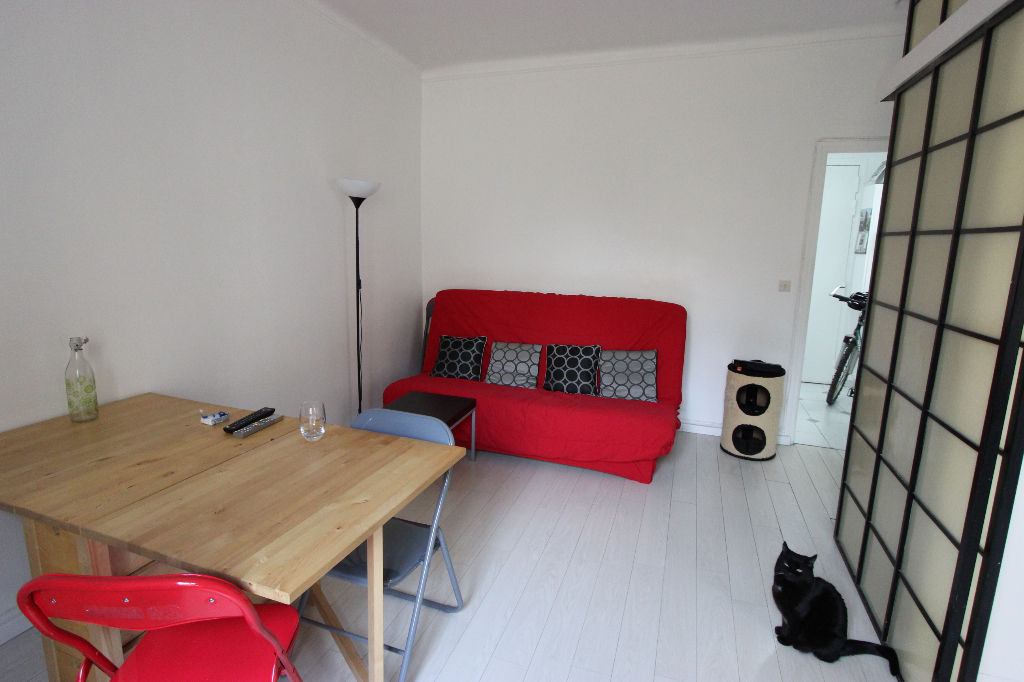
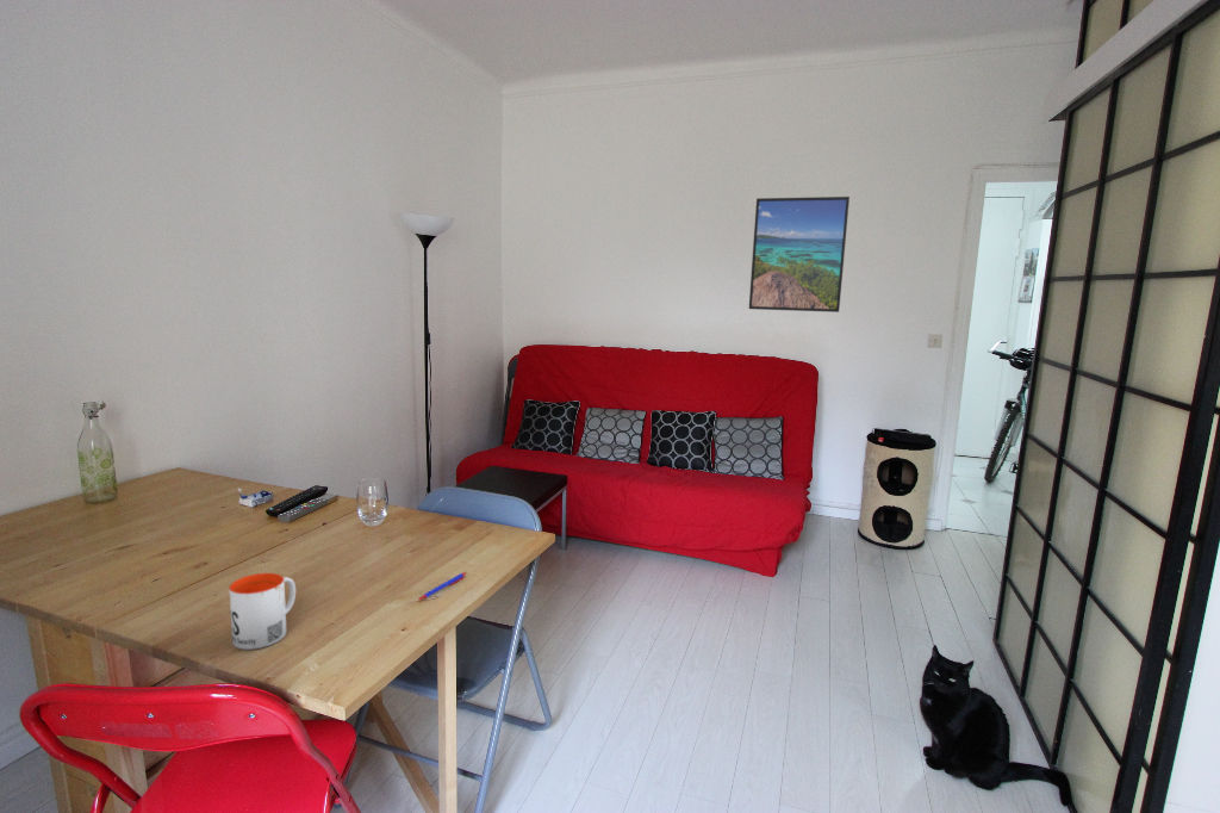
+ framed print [748,196,851,314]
+ mug [228,572,297,651]
+ pen [416,571,468,602]
